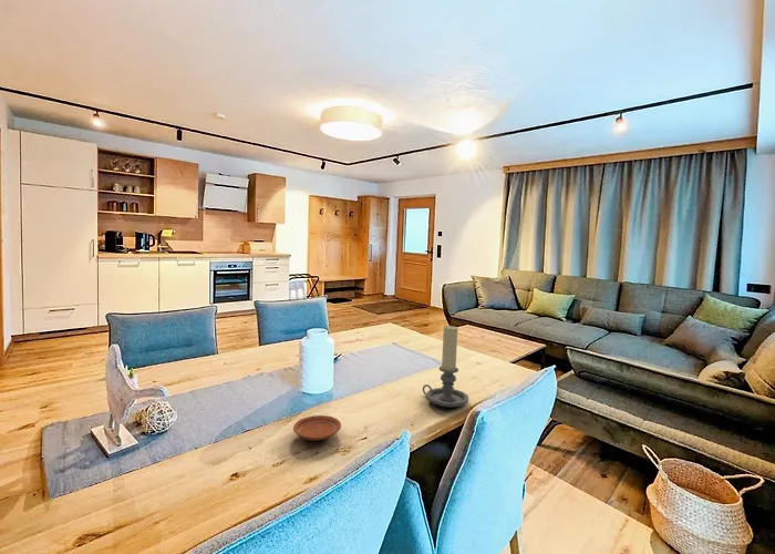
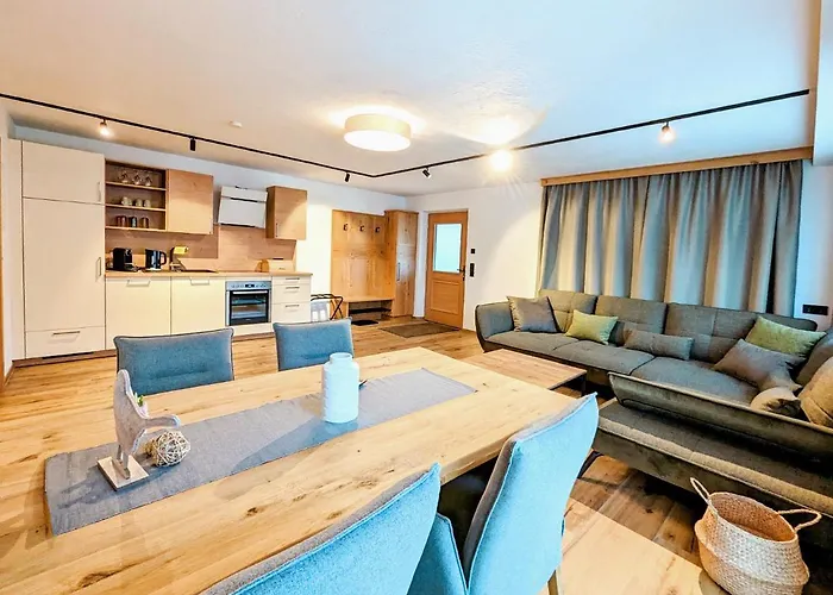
- plate [292,414,342,441]
- candle holder [422,325,469,409]
